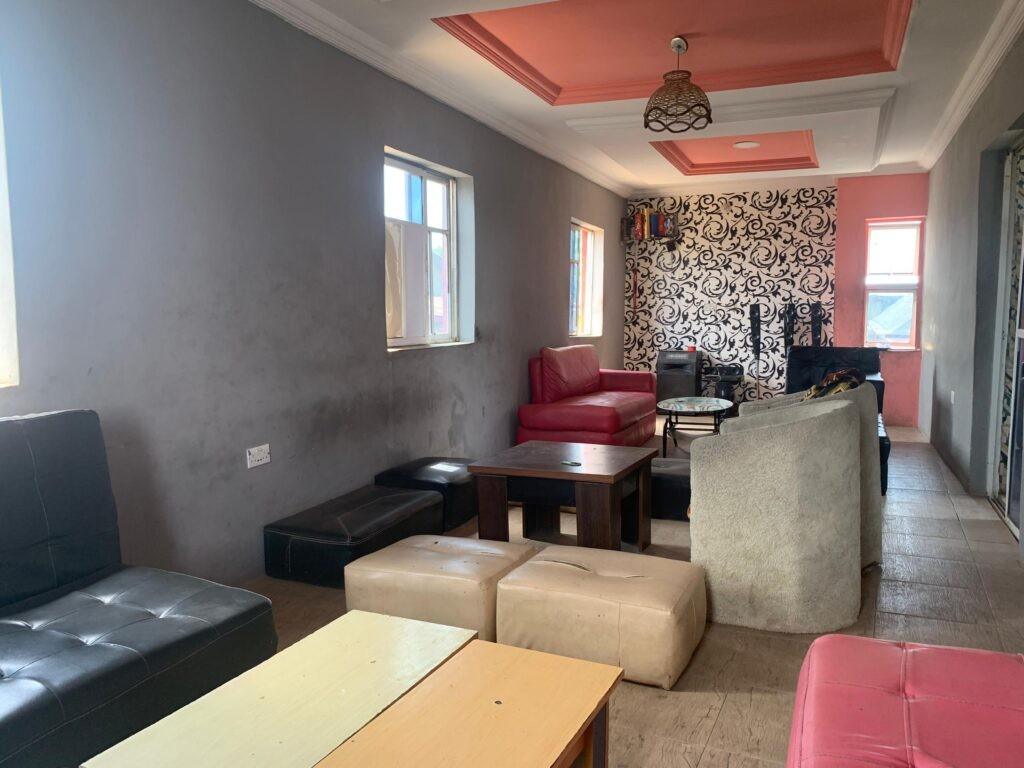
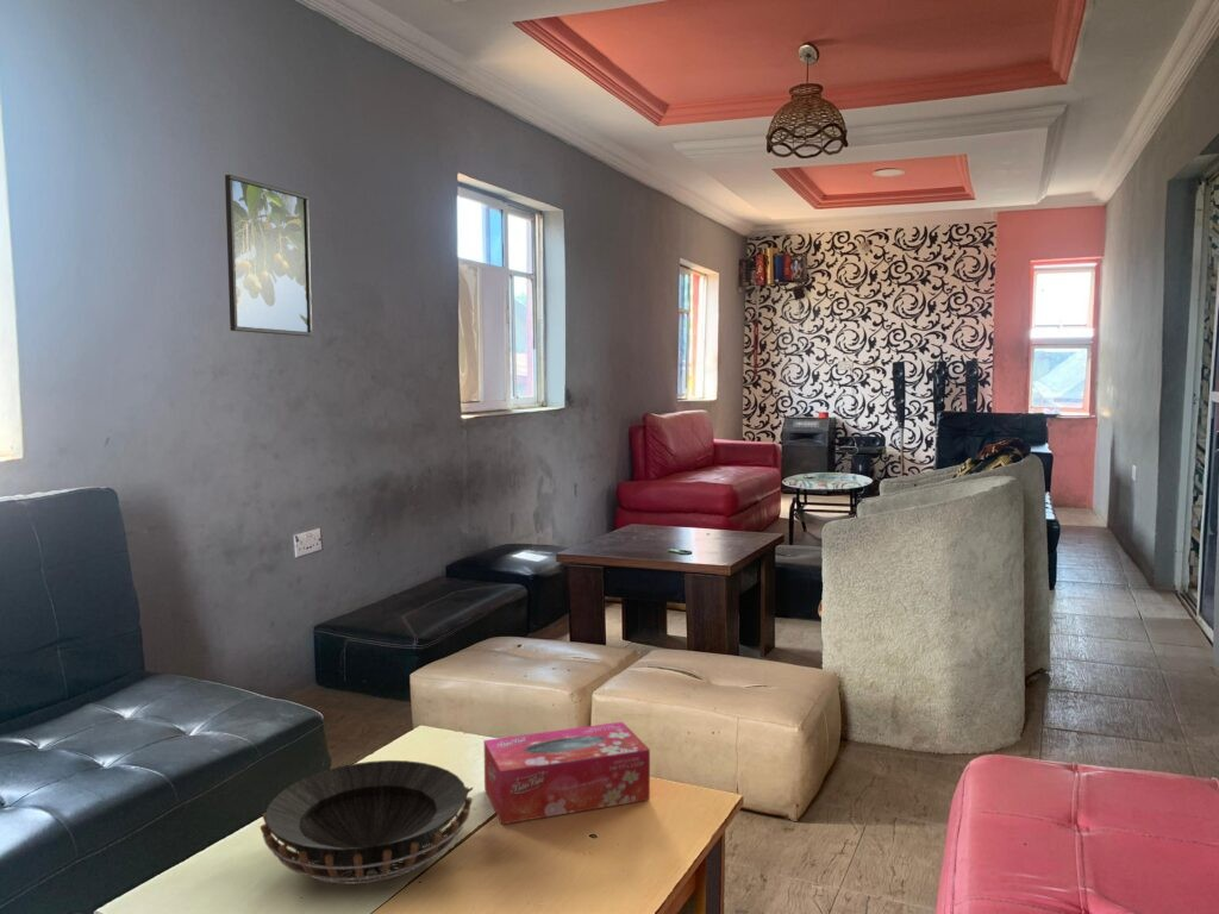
+ tissue box [483,721,651,826]
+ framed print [224,174,313,338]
+ decorative bowl [258,759,475,884]
